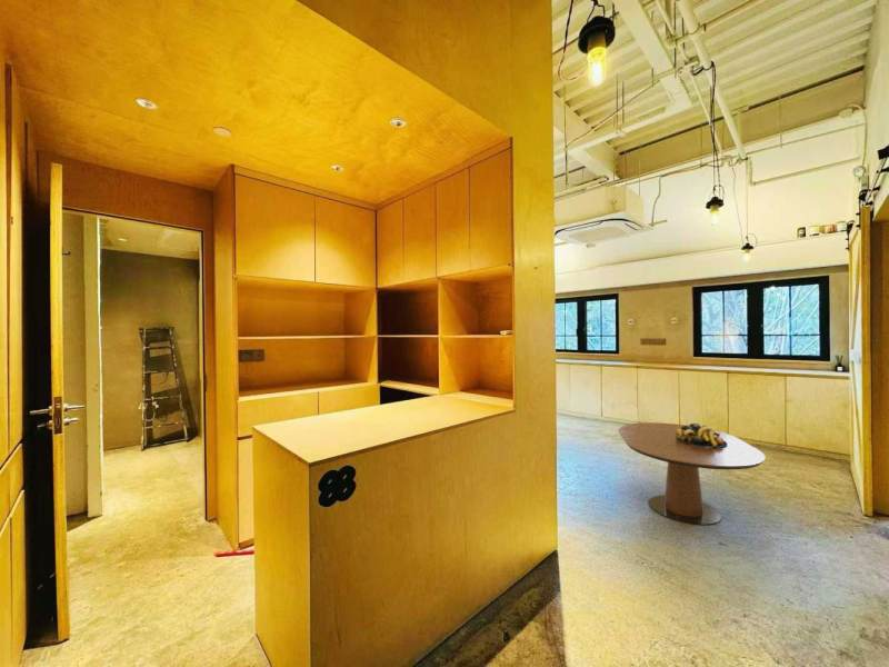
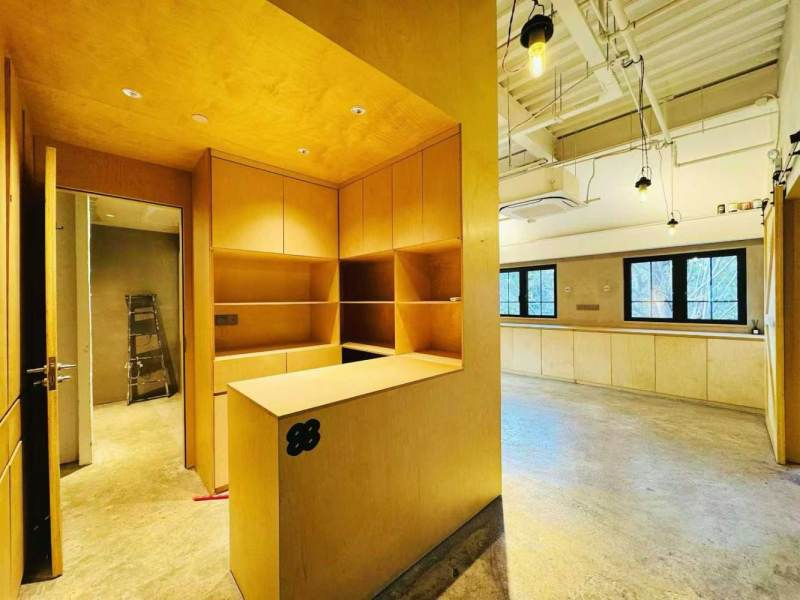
- fruit bowl [676,422,728,448]
- dining table [618,421,766,526]
